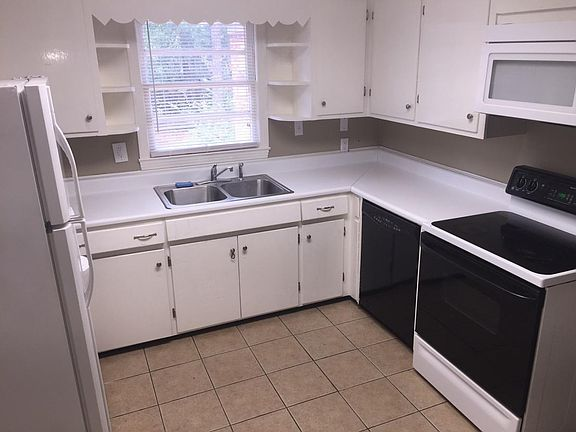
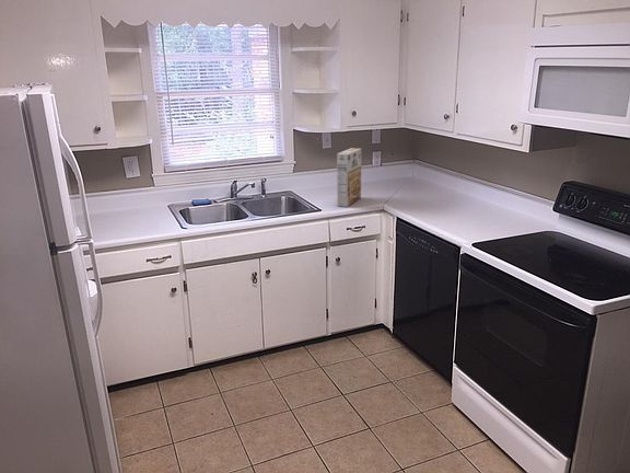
+ cereal box [336,147,362,208]
